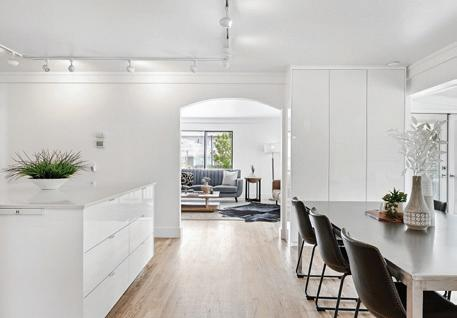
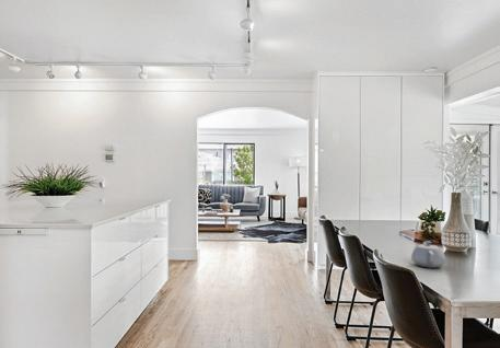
+ teapot [410,240,446,269]
